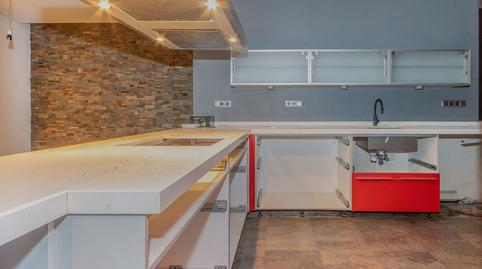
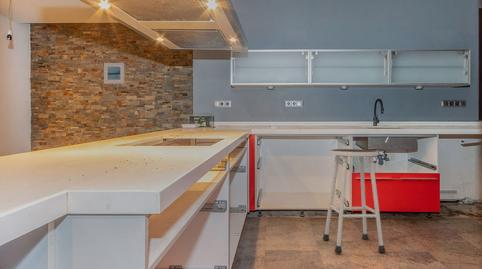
+ stool [322,148,387,254]
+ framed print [103,62,125,85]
